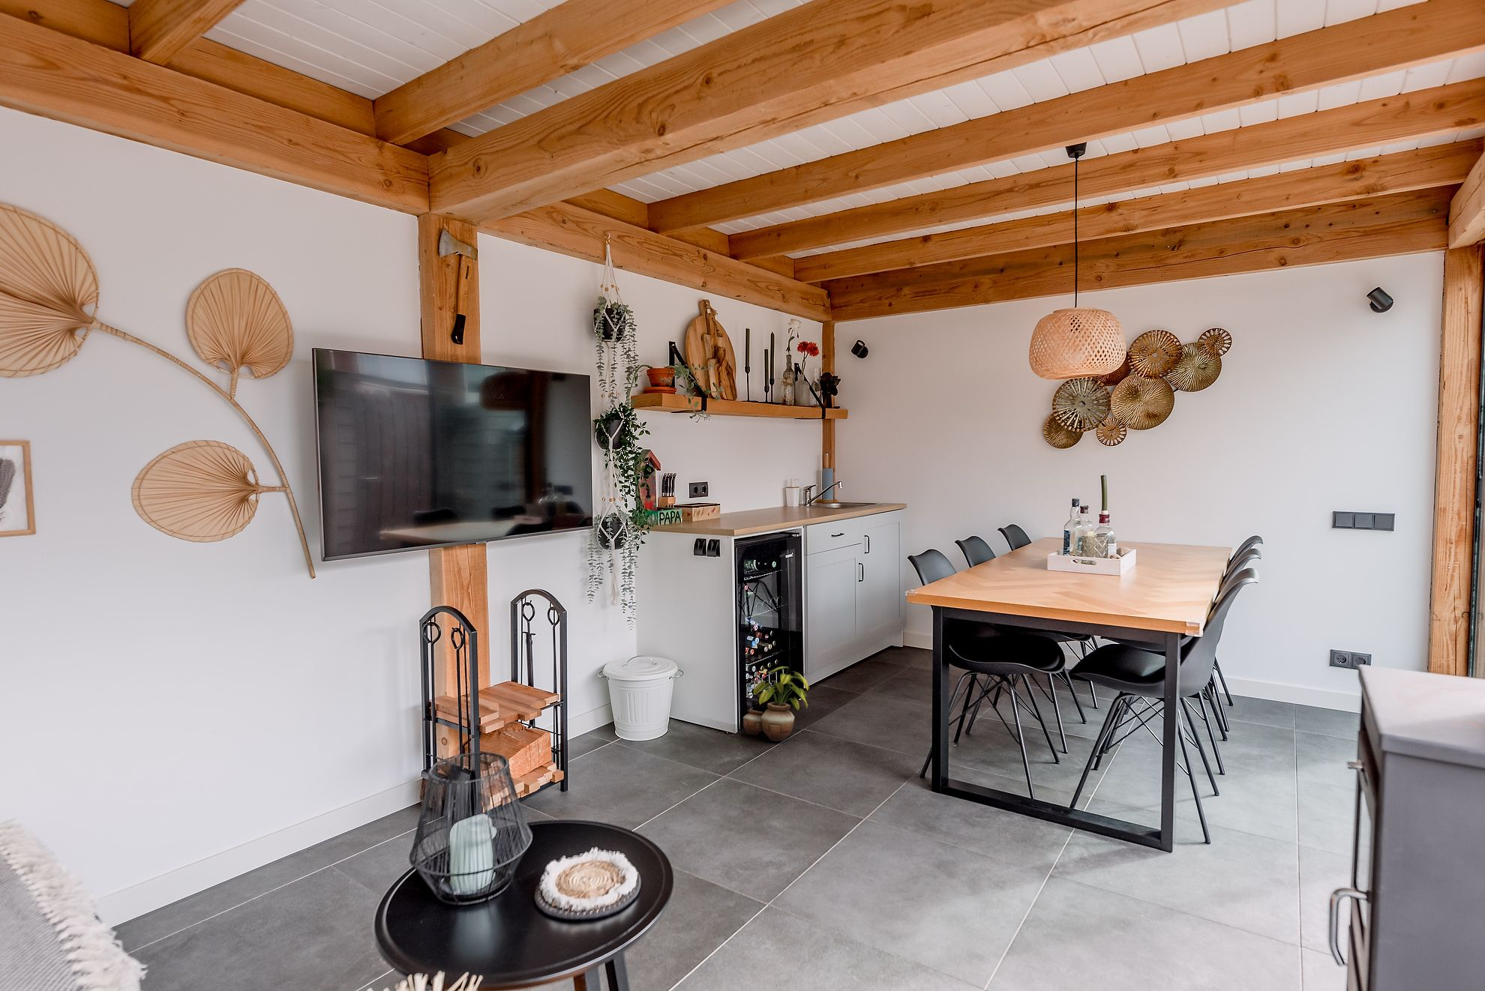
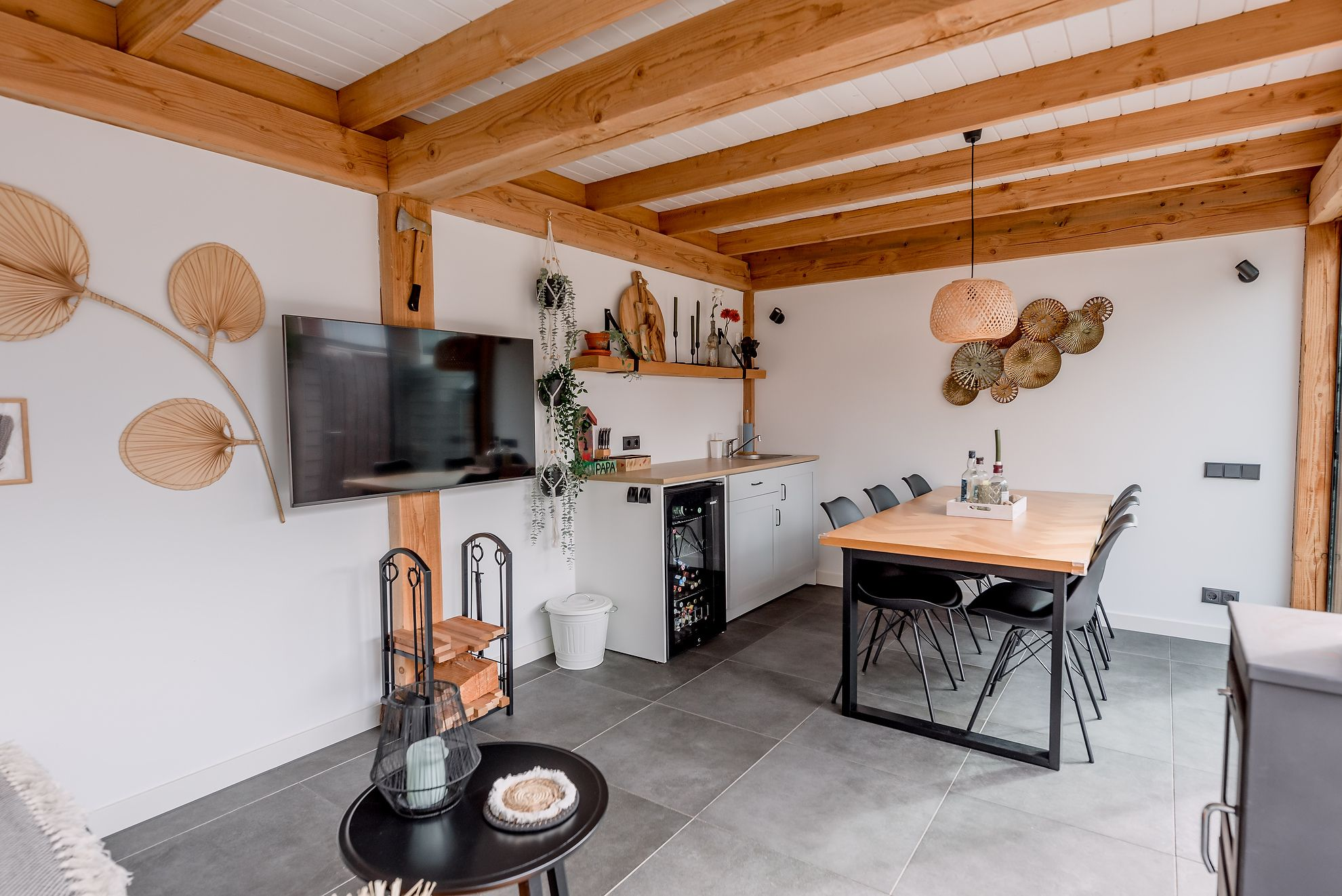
- potted plant [742,666,811,742]
